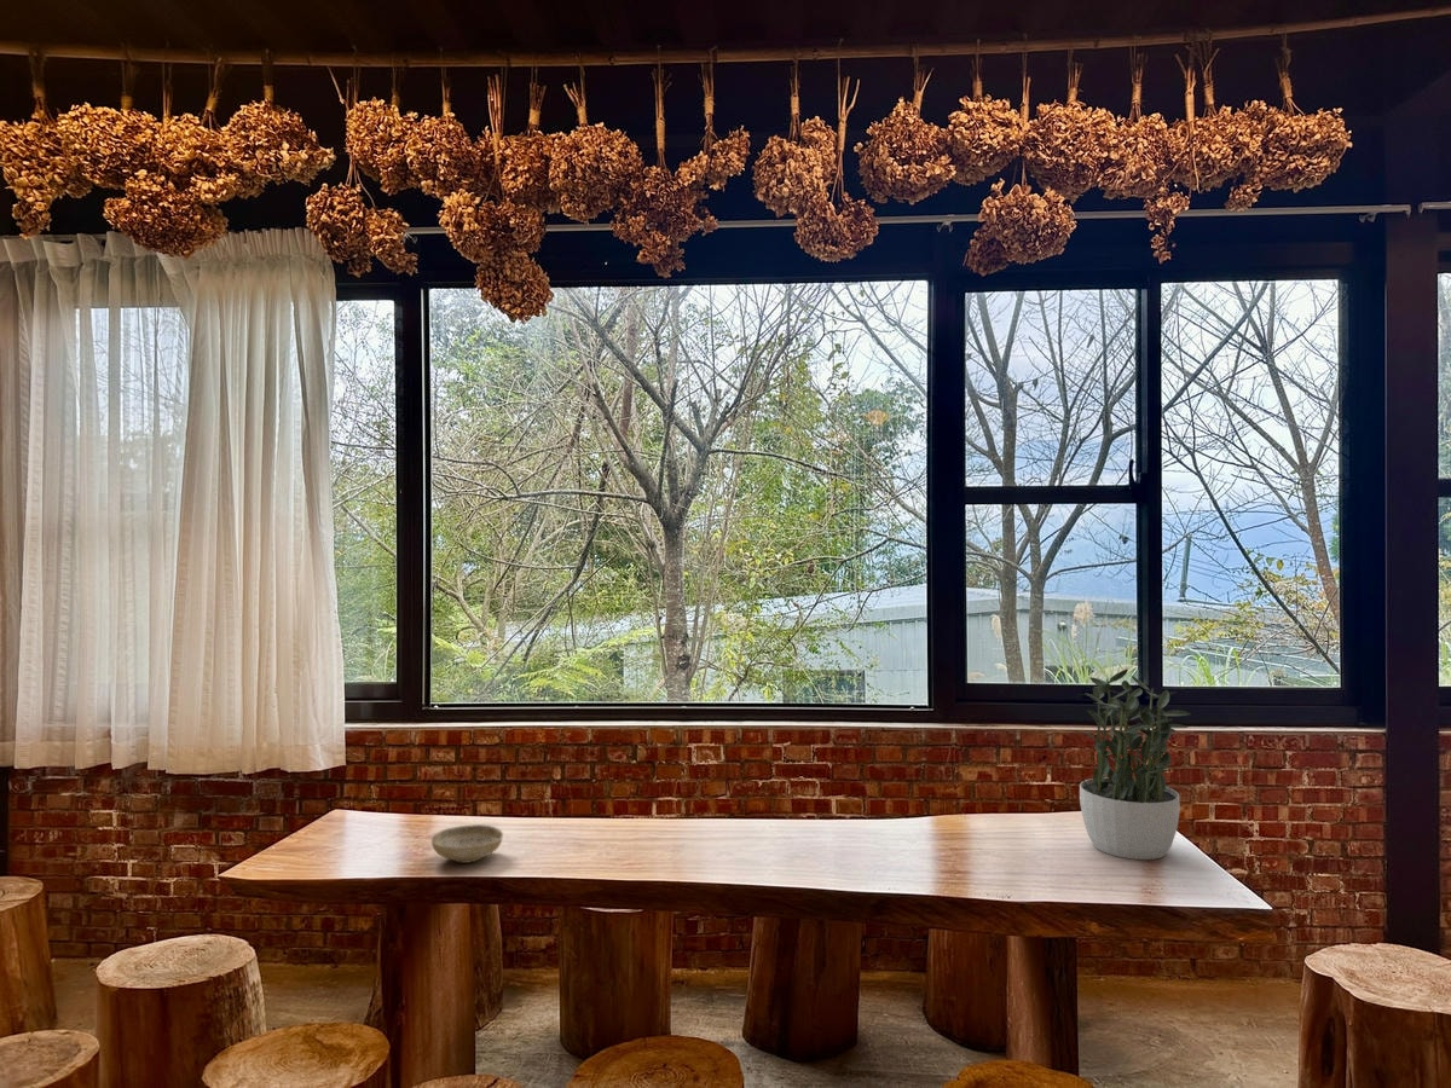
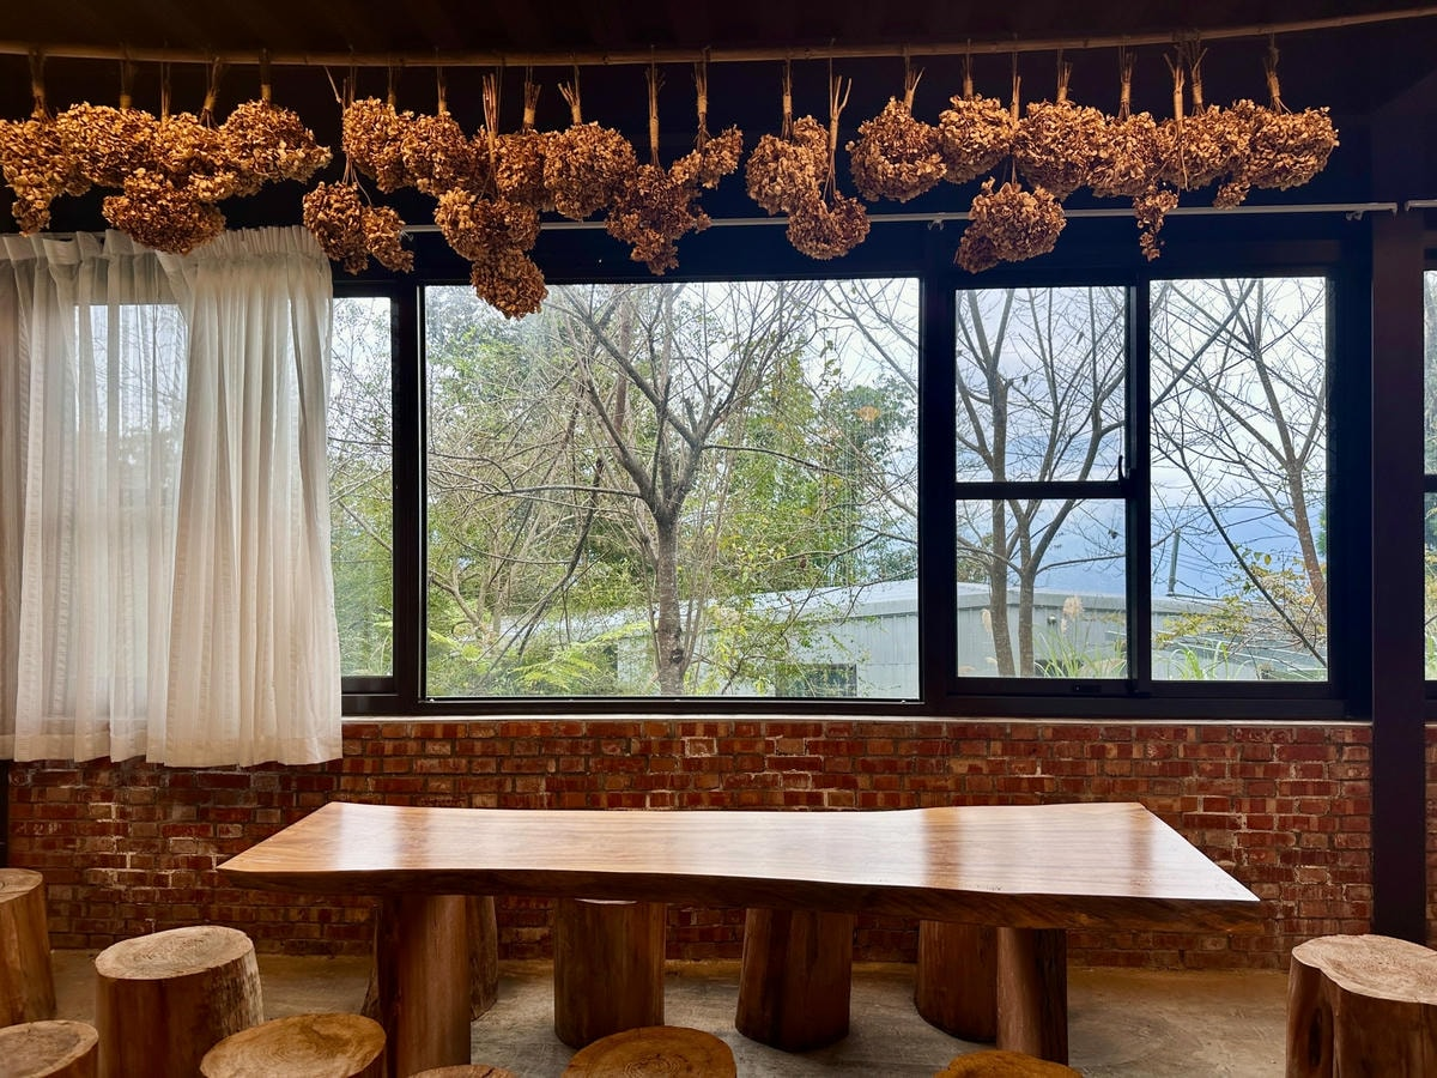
- potted plant [1077,667,1191,861]
- ceramic bowl [430,823,504,864]
